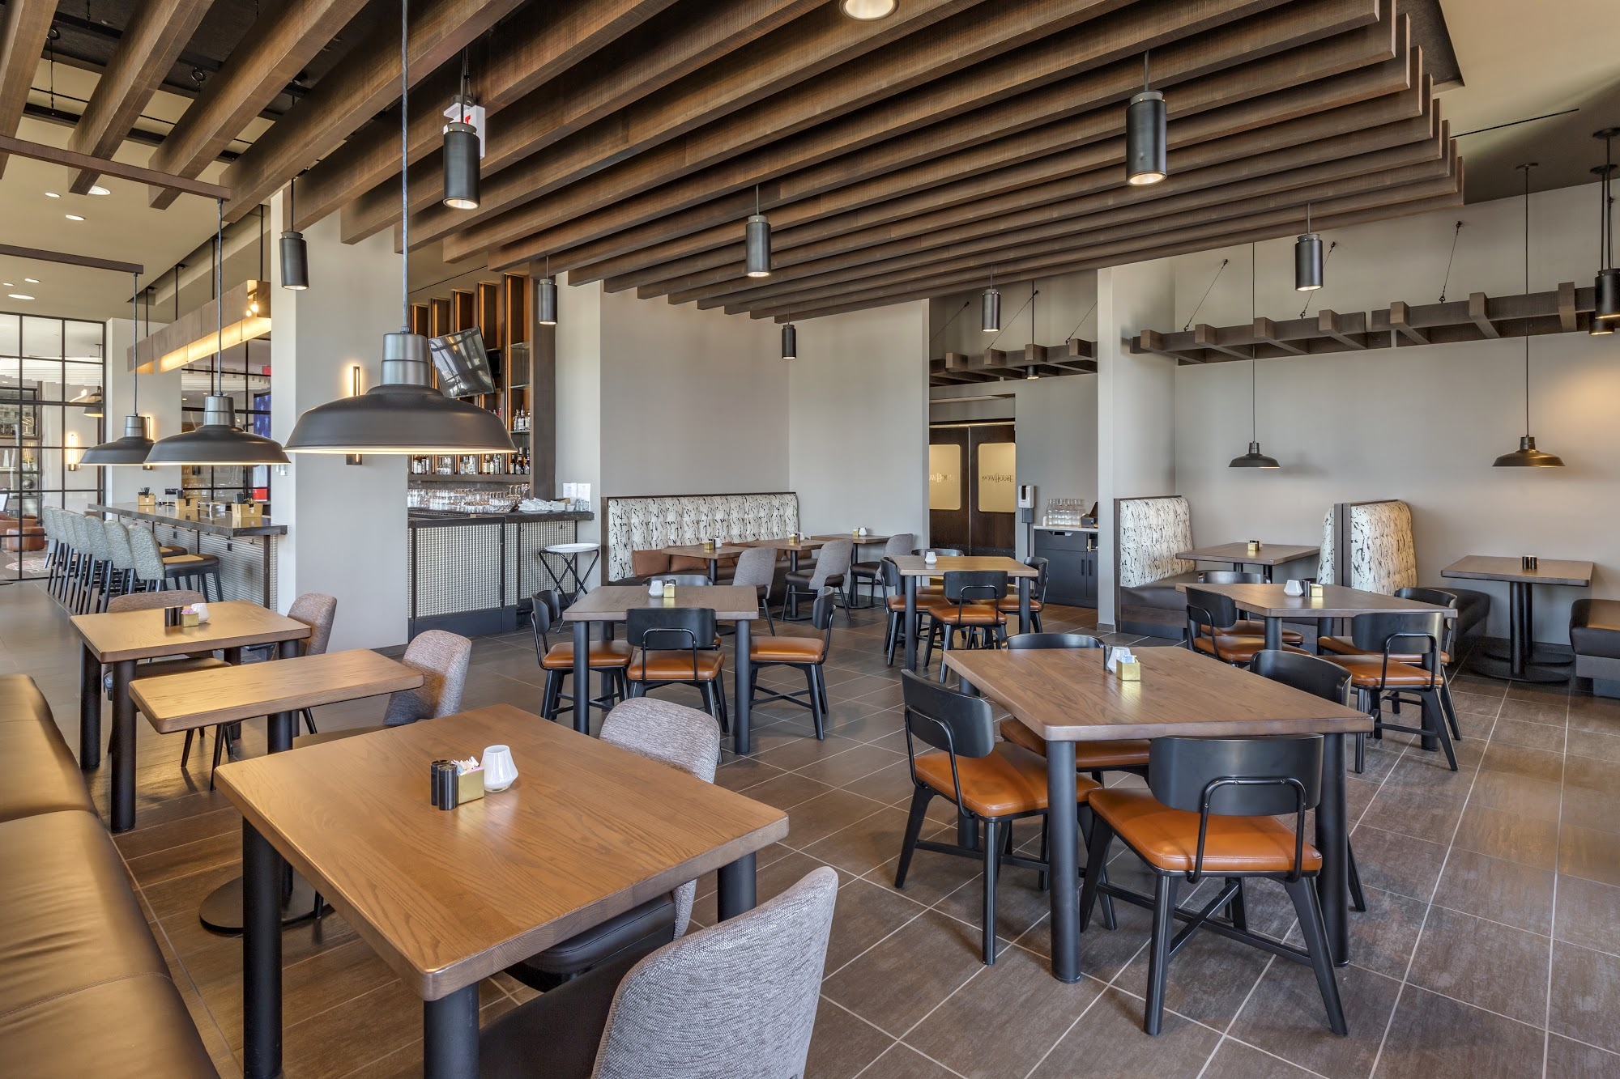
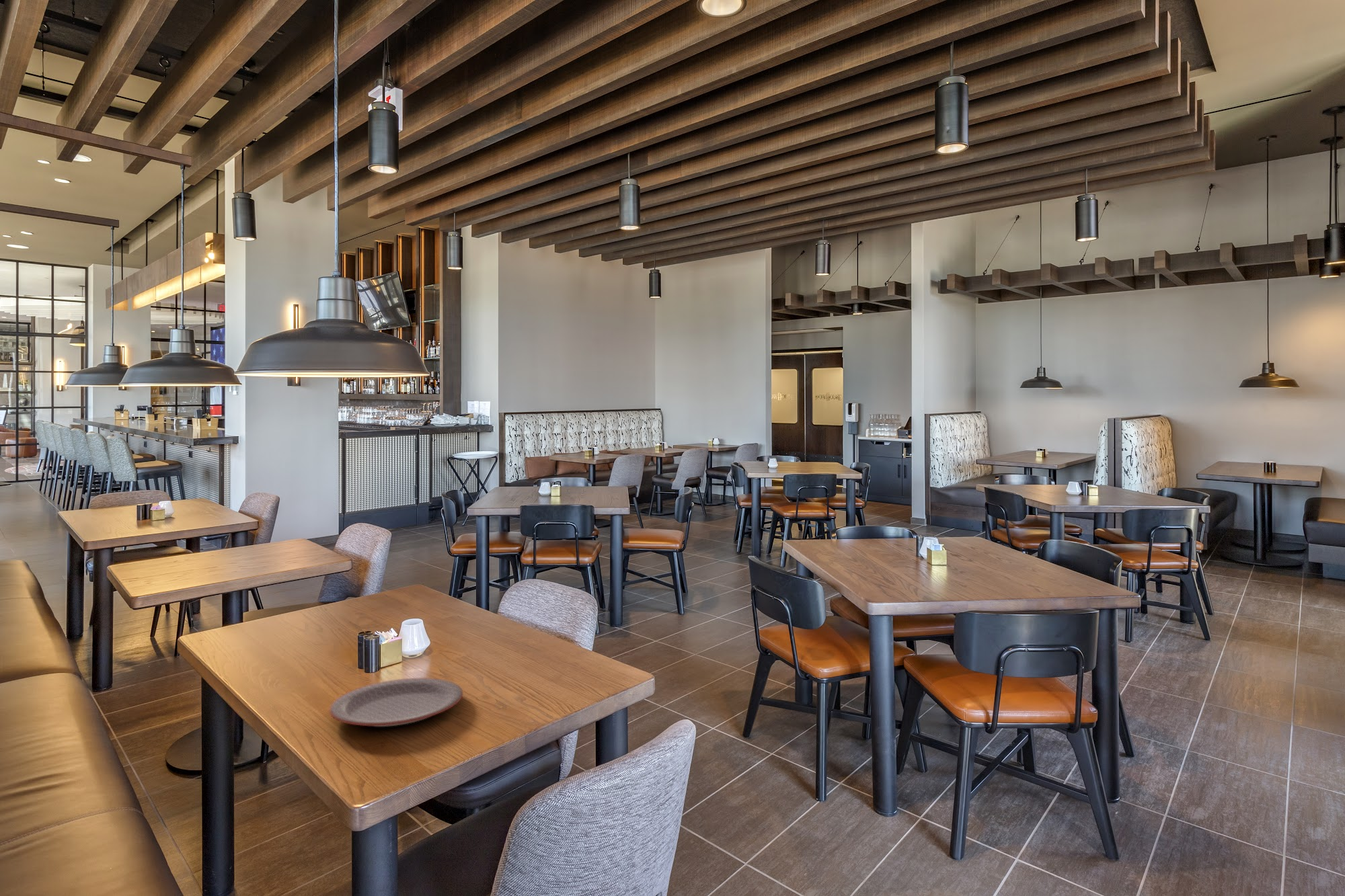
+ plate [329,678,464,727]
